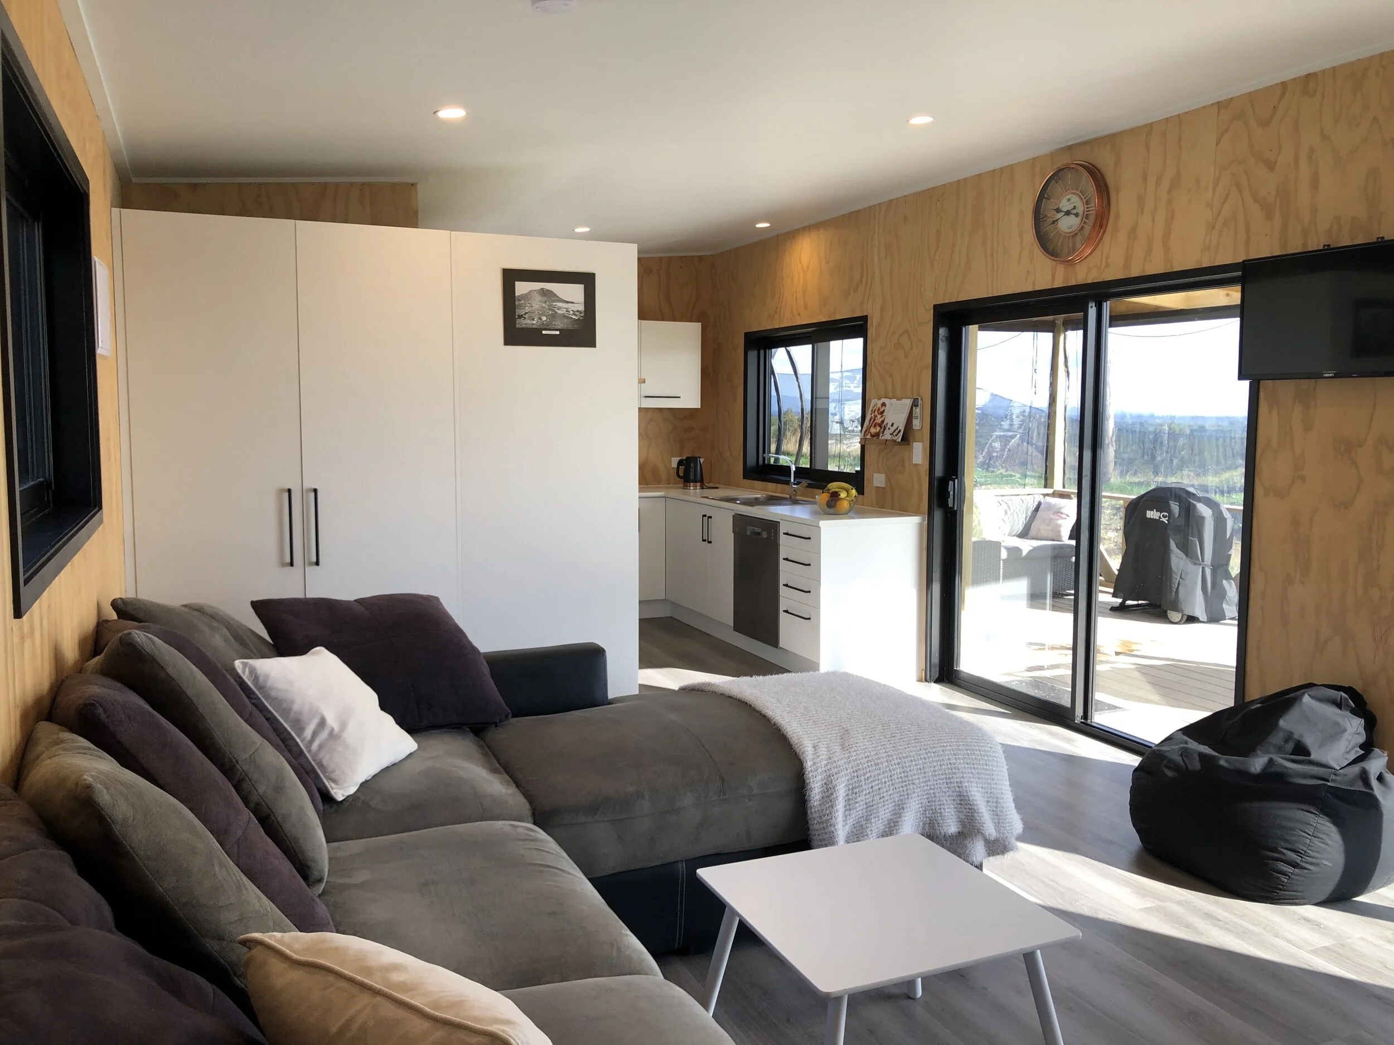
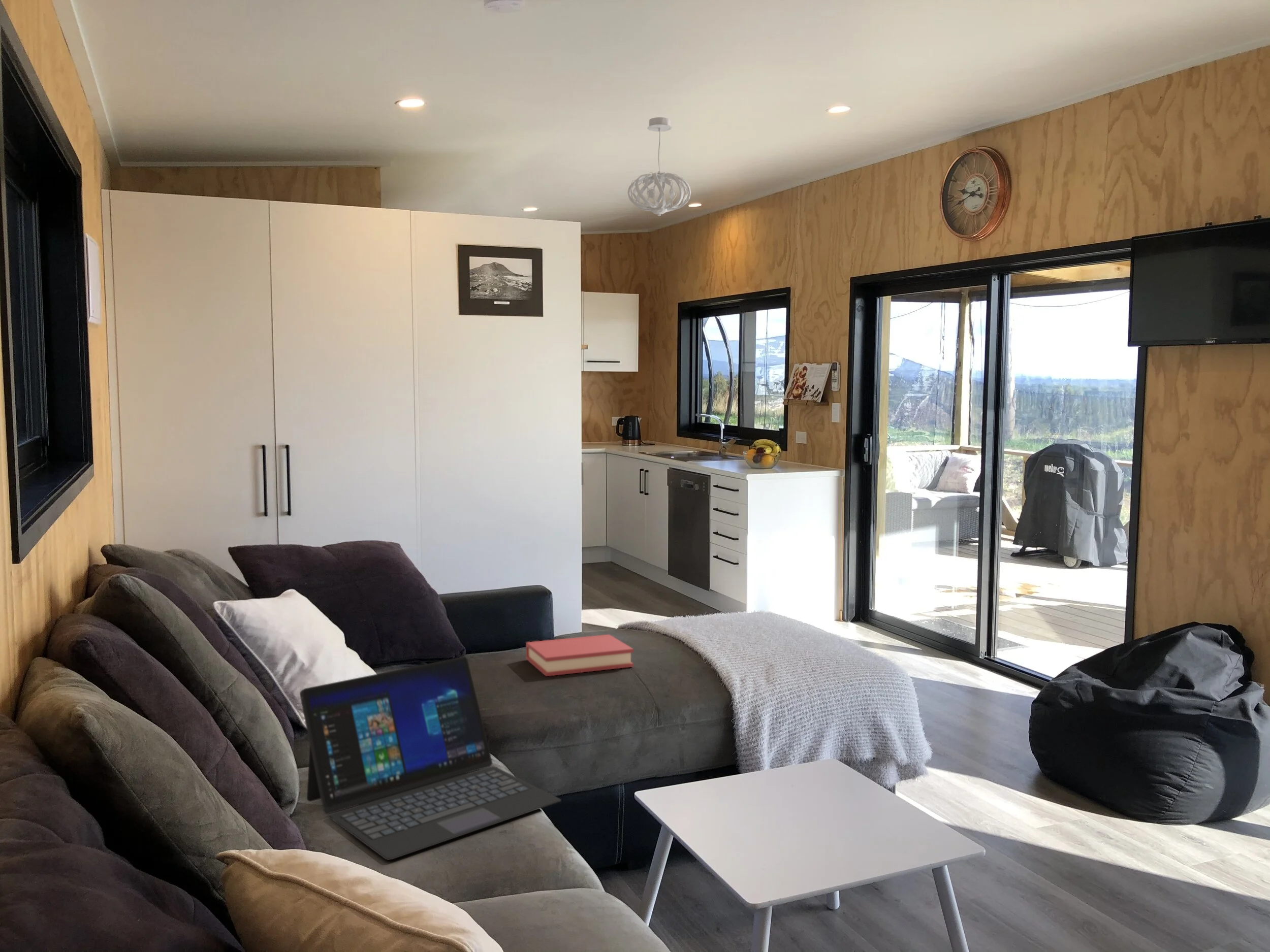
+ laptop [299,656,561,861]
+ hardback book [525,634,634,677]
+ pendant light [627,117,691,216]
